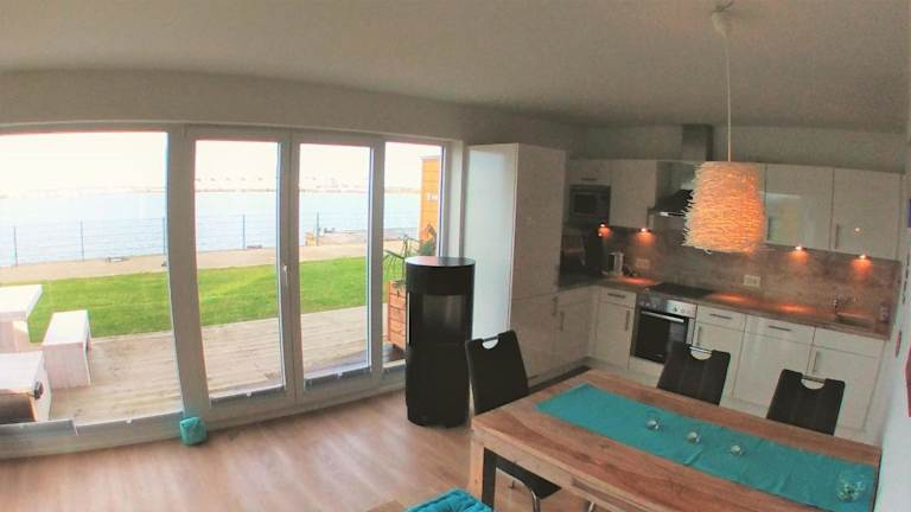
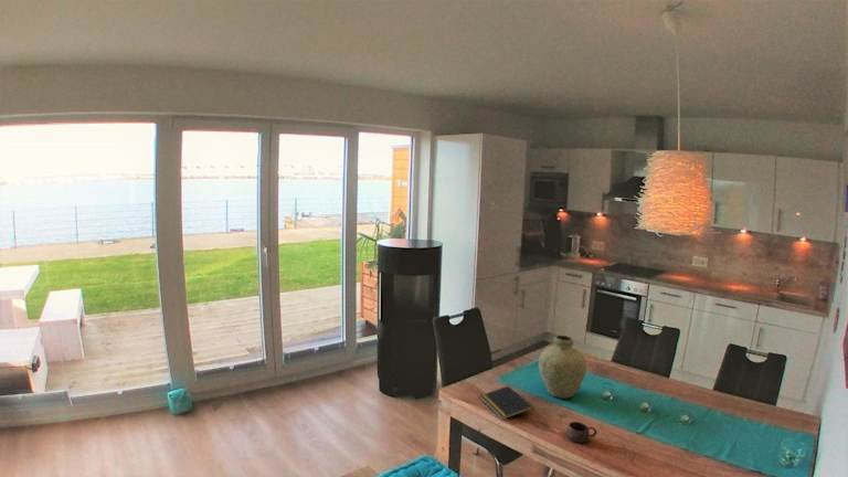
+ cup [566,421,597,444]
+ vase [538,335,587,400]
+ notepad [479,385,534,421]
